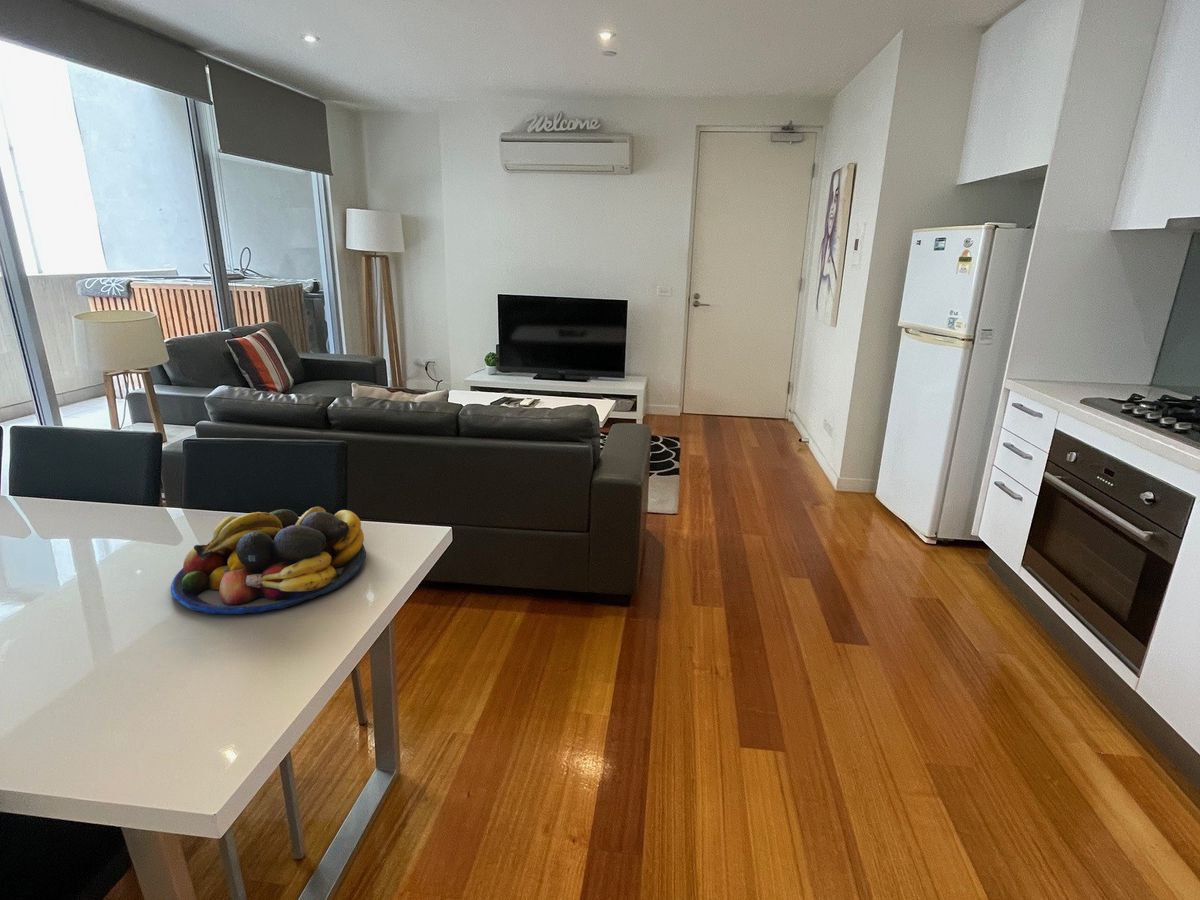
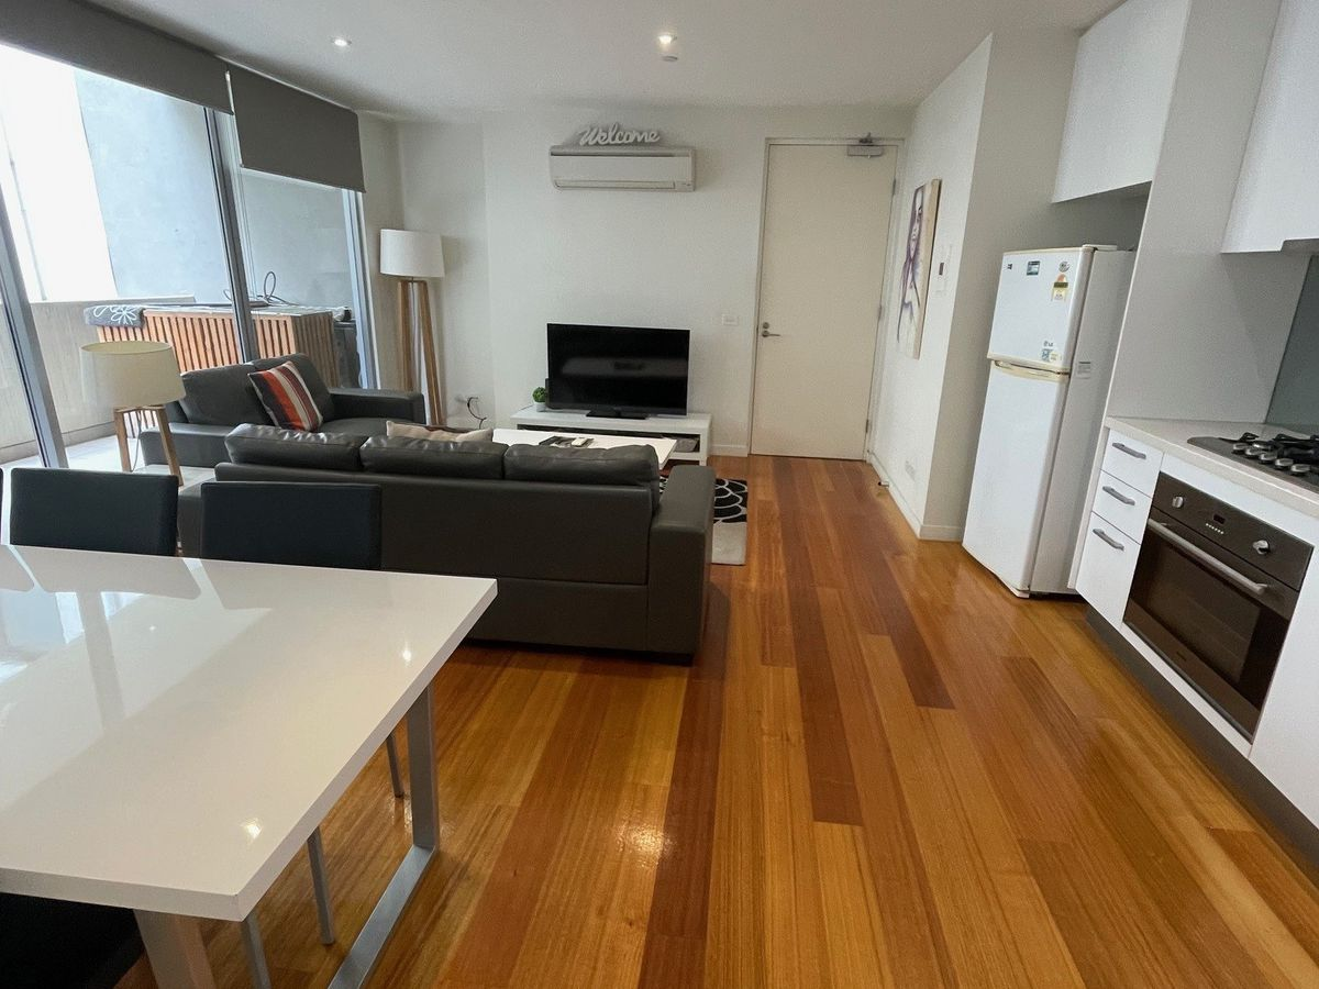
- fruit bowl [170,506,367,615]
